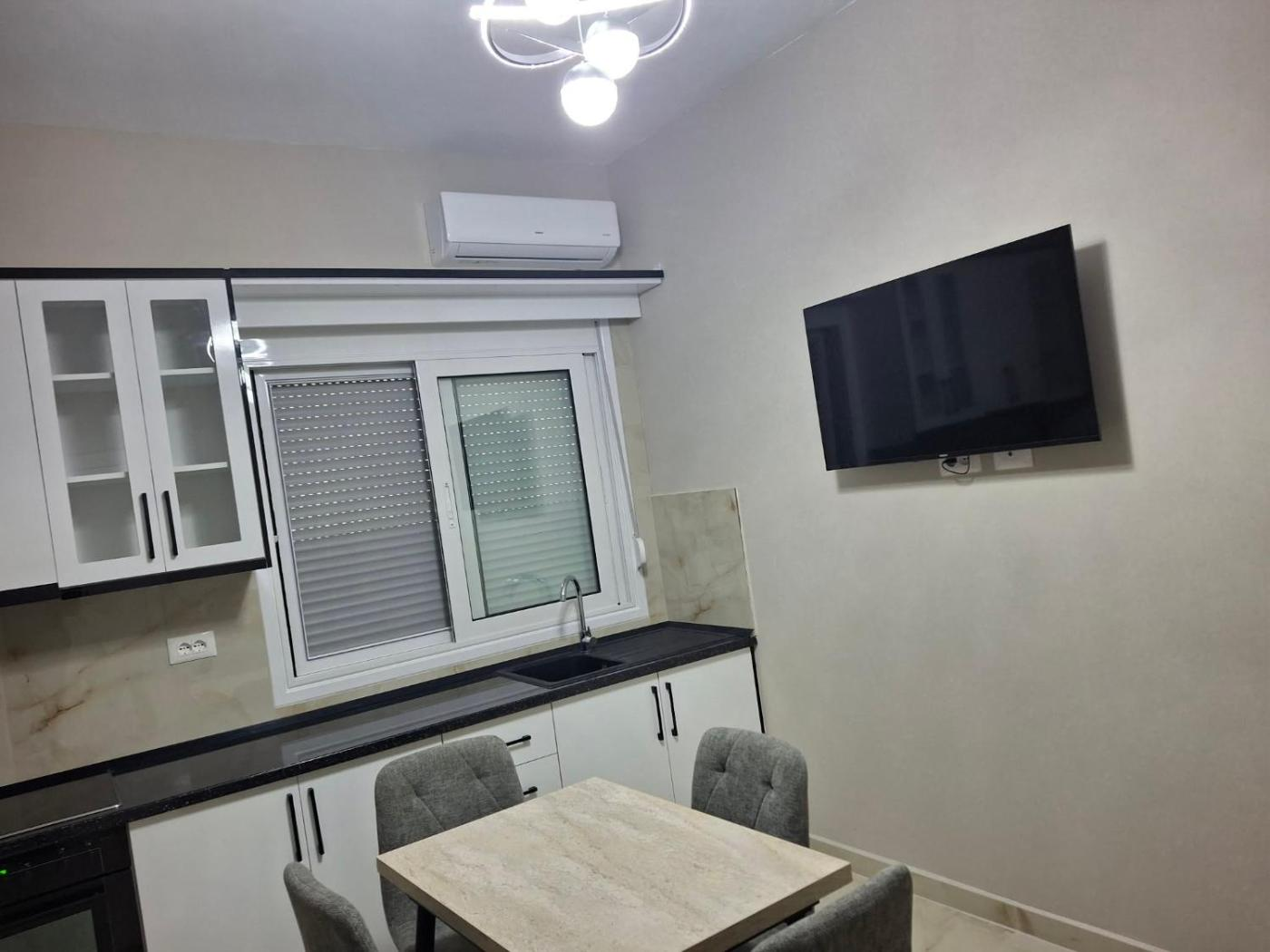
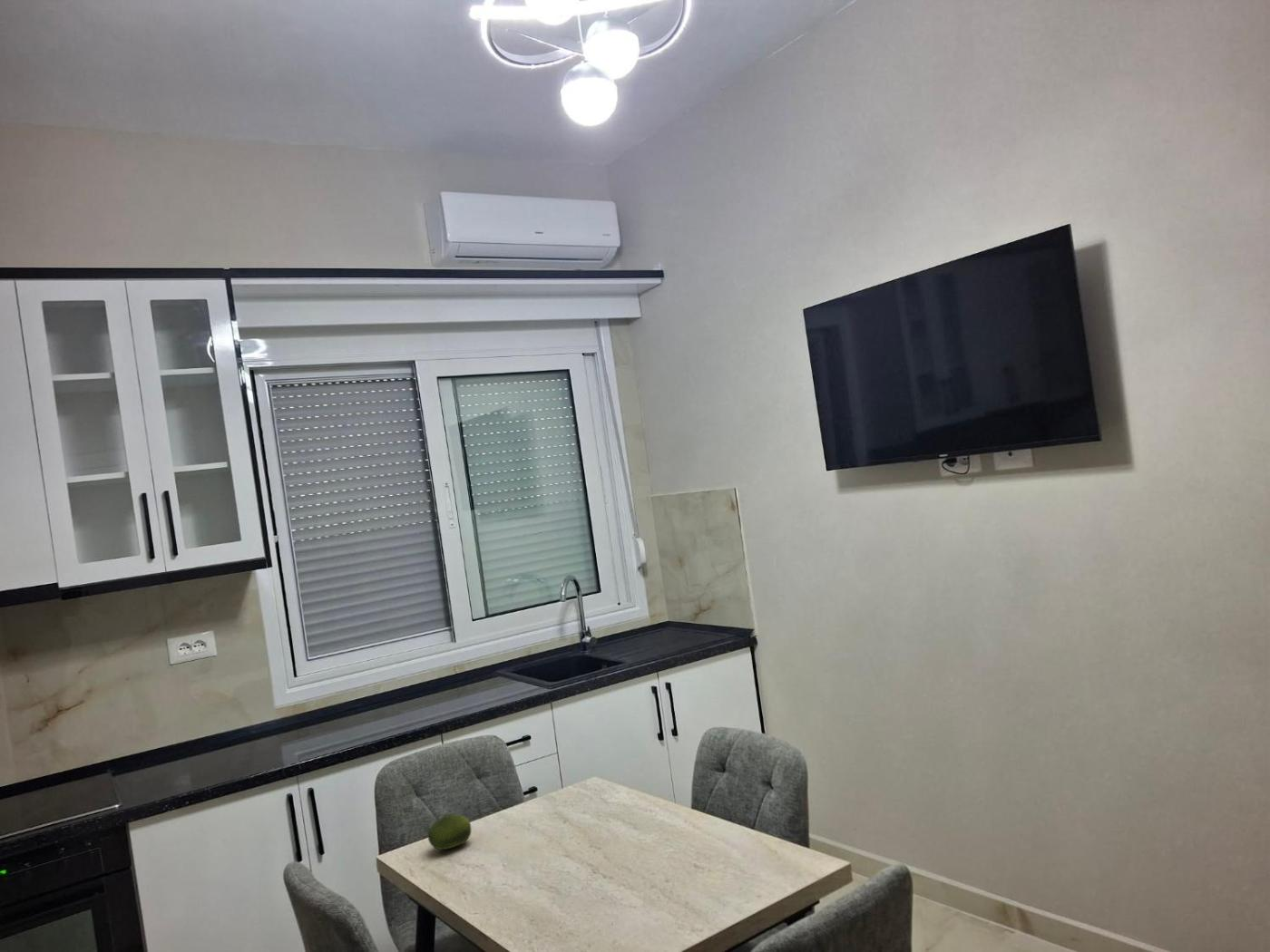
+ fruit [427,813,472,850]
